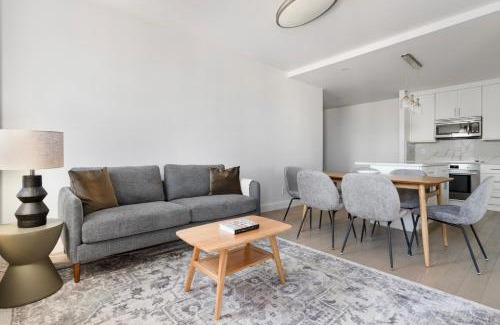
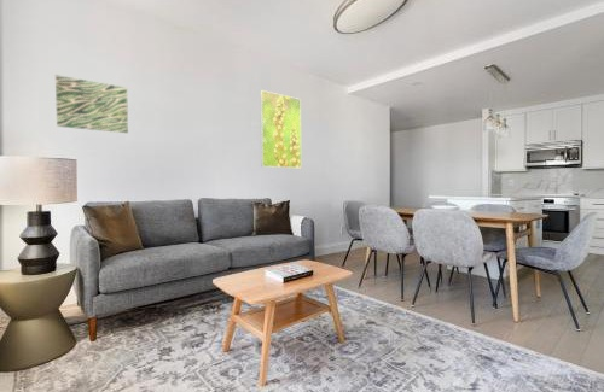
+ wall art [54,74,129,134]
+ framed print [259,89,302,169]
